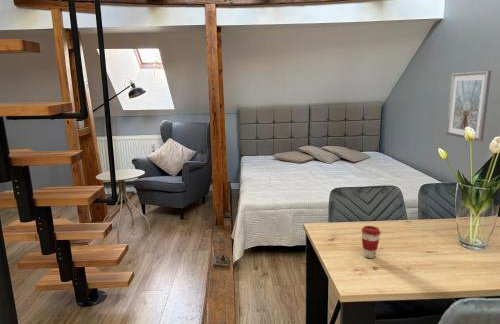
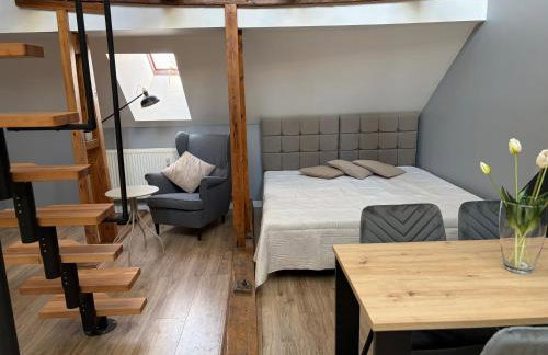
- coffee cup [360,225,382,259]
- picture frame [445,70,492,142]
